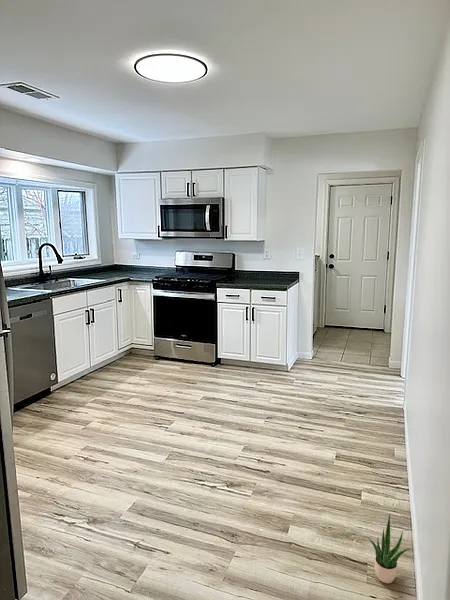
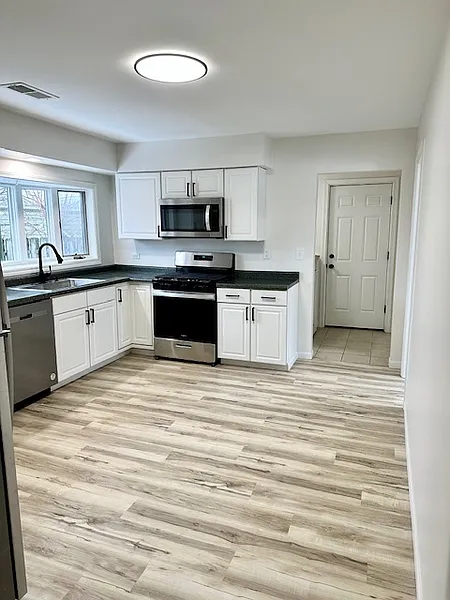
- potted plant [366,513,413,584]
